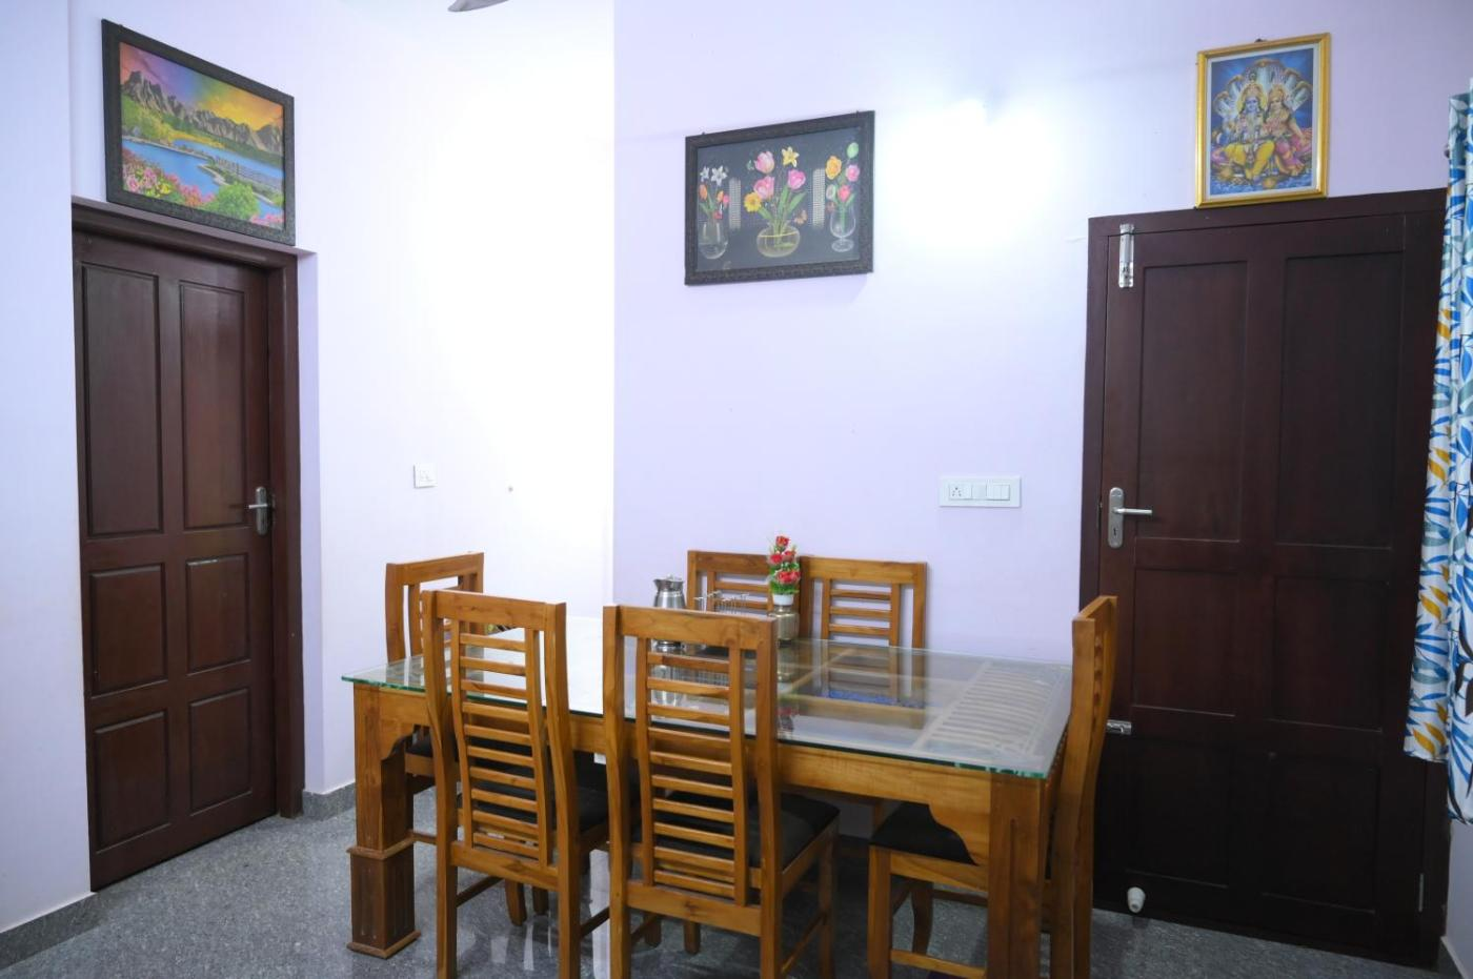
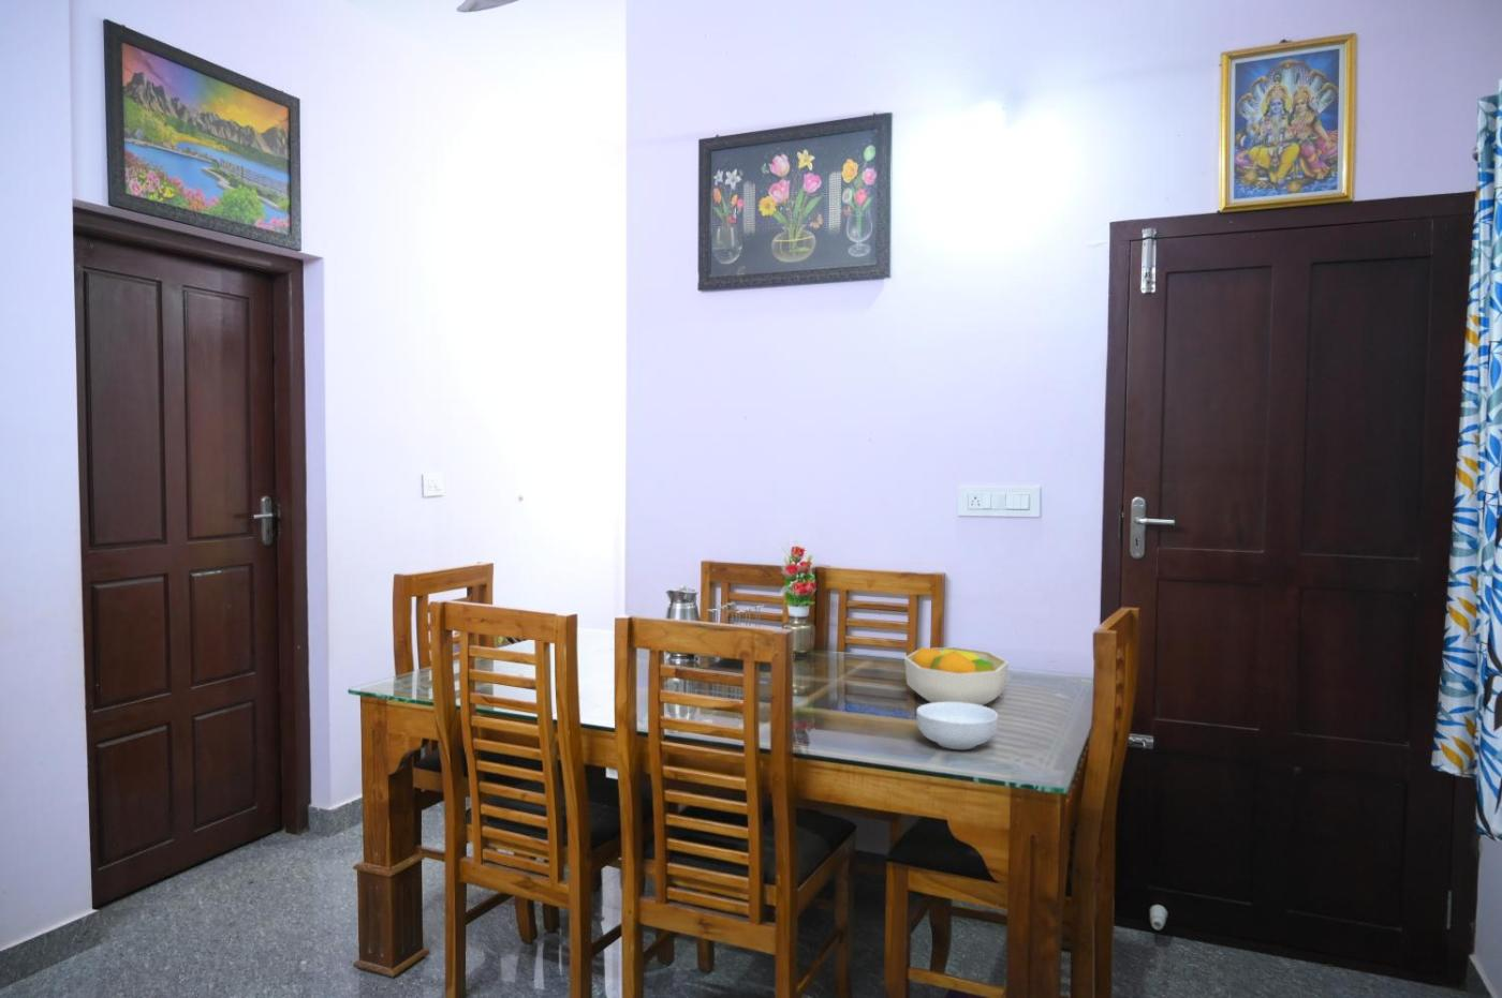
+ fruit bowl [904,646,1010,706]
+ cereal bowl [915,702,998,751]
